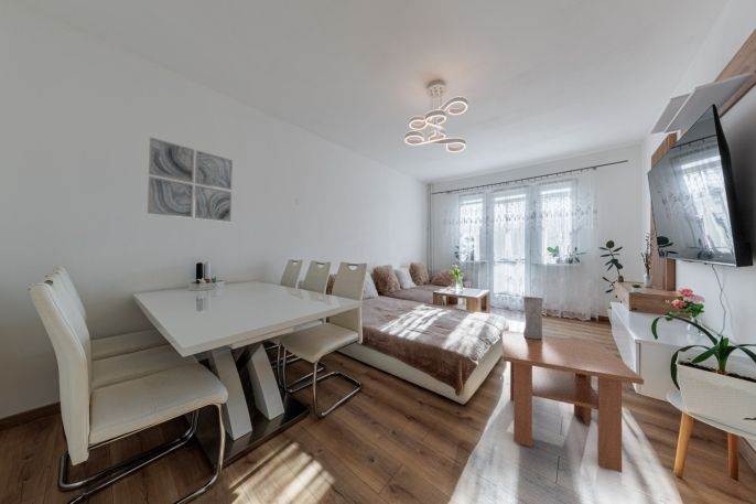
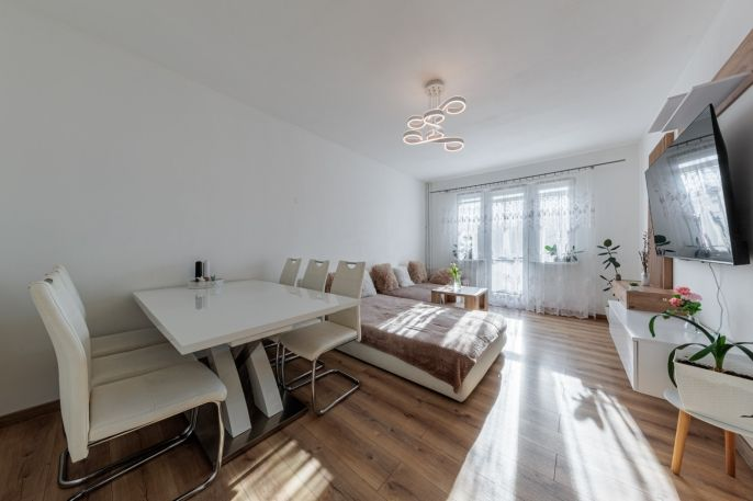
- wall art [147,136,234,223]
- vase [522,296,544,339]
- coffee table [500,329,645,474]
